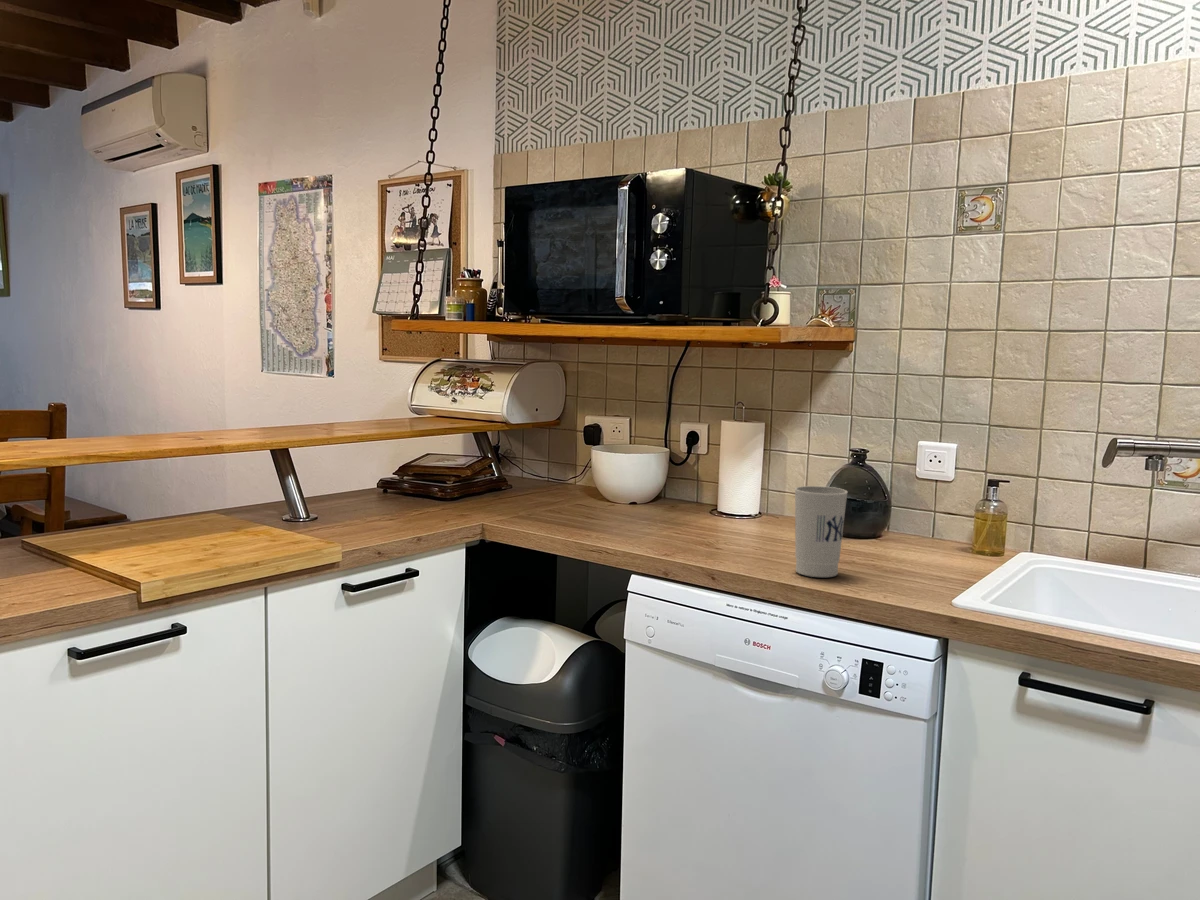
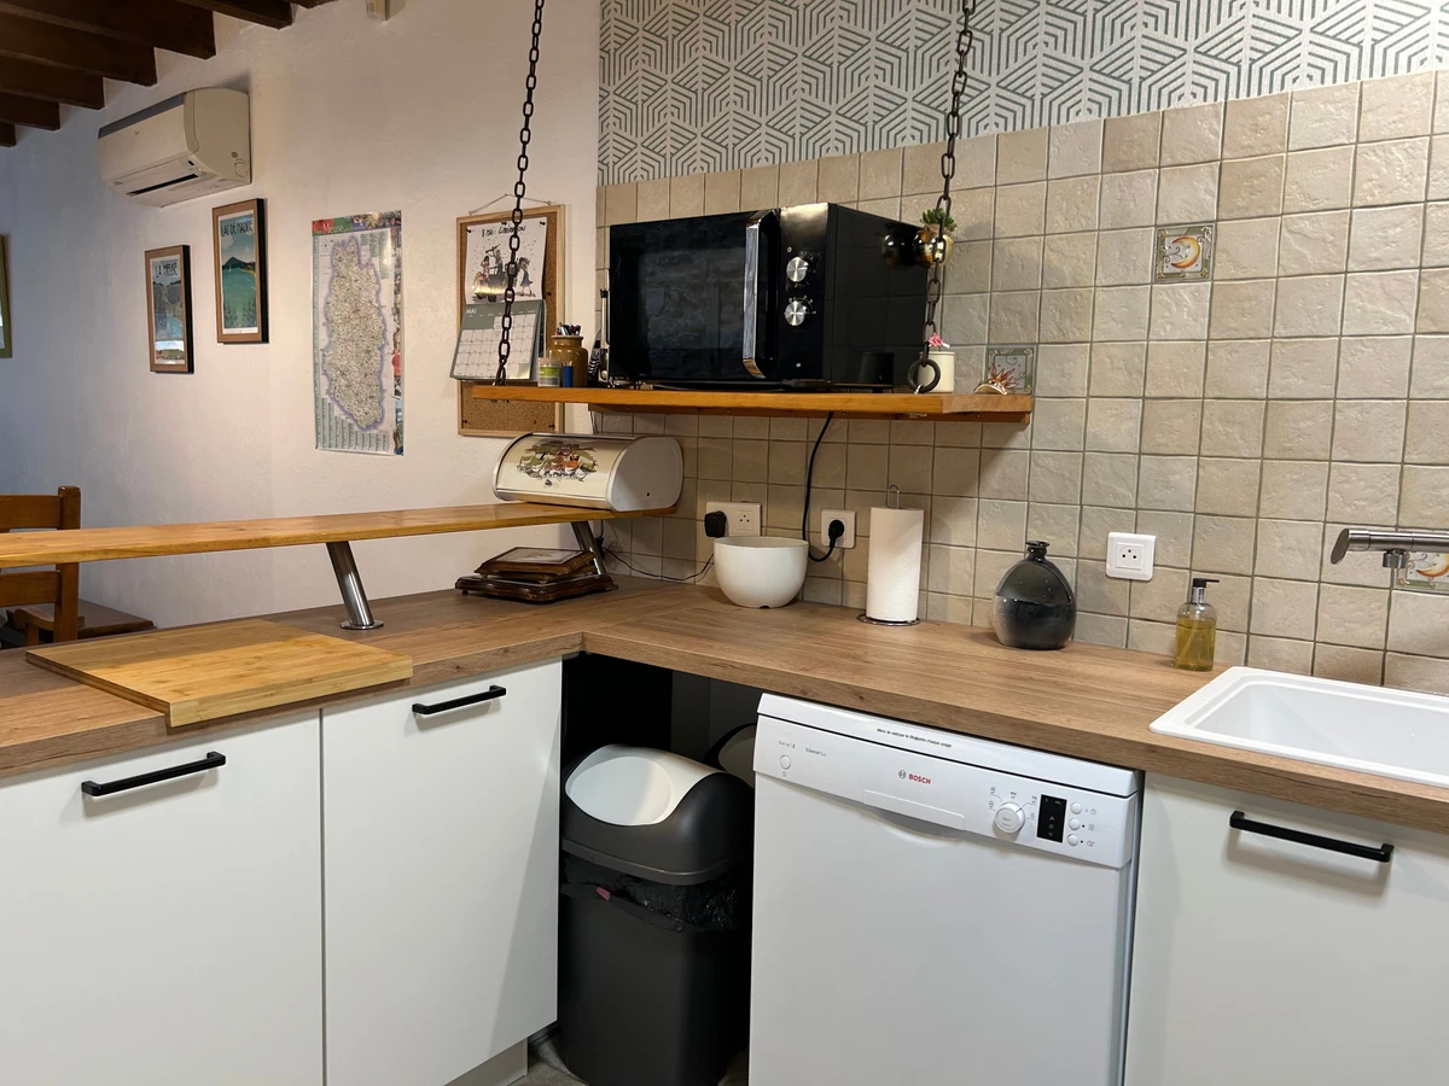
- cup [794,485,849,578]
